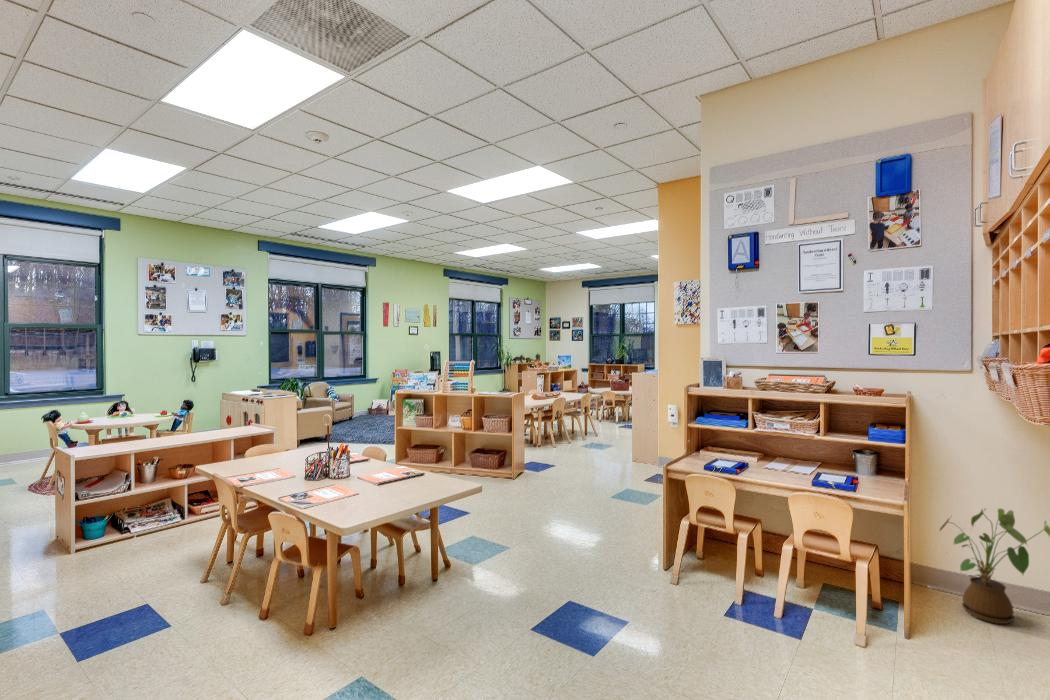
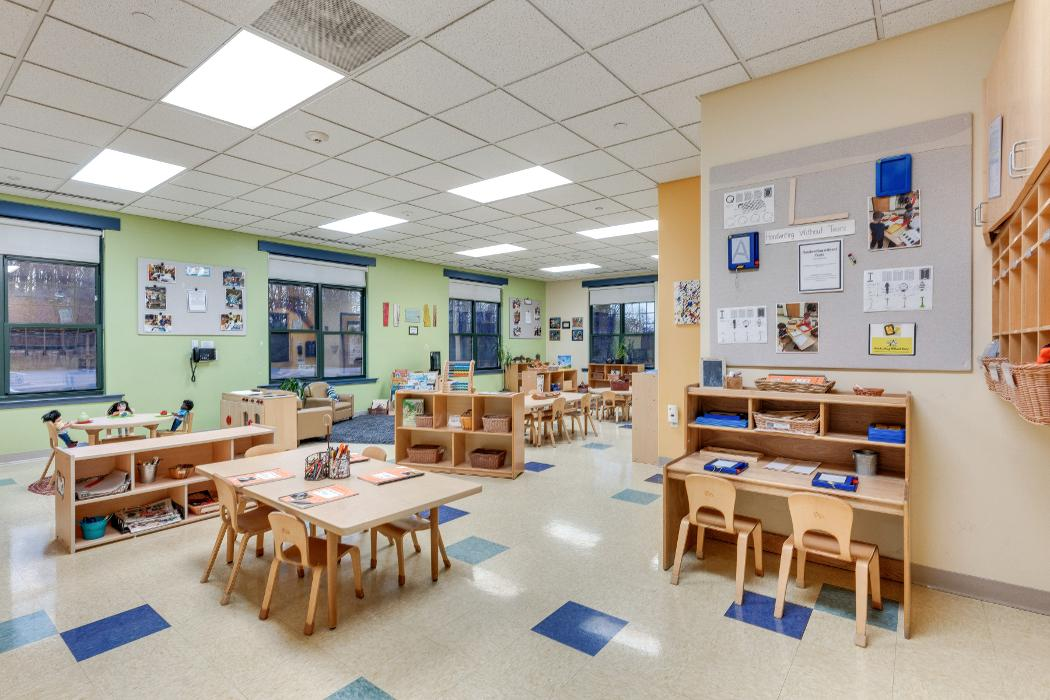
- house plant [939,507,1050,625]
